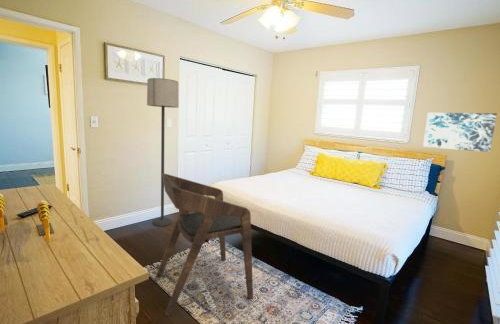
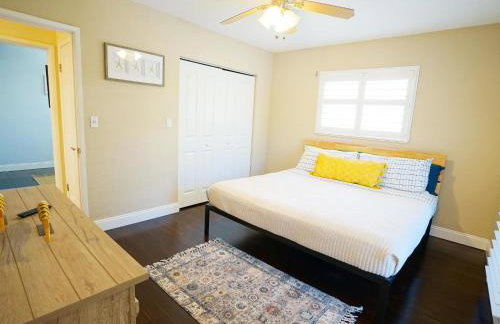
- wall art [422,112,498,153]
- armchair [155,173,254,316]
- lamp [146,77,180,227]
